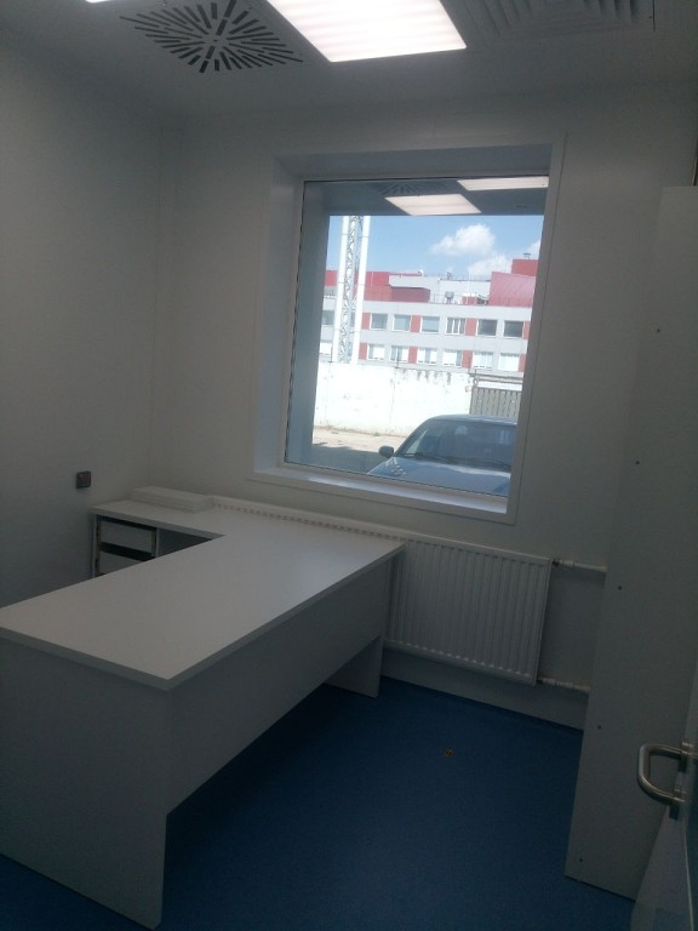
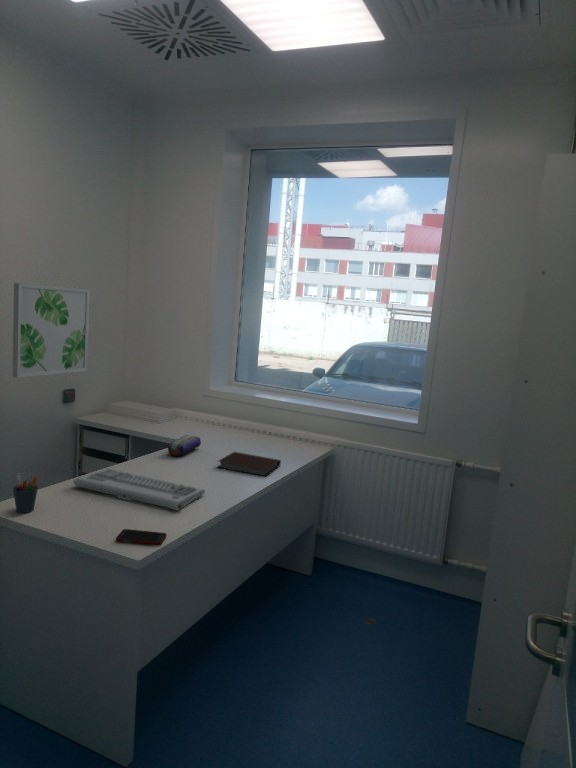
+ cell phone [115,528,167,546]
+ computer keyboard [72,467,206,512]
+ pen holder [12,472,39,514]
+ pencil case [167,434,202,457]
+ notebook [217,451,282,478]
+ wall art [11,282,91,379]
